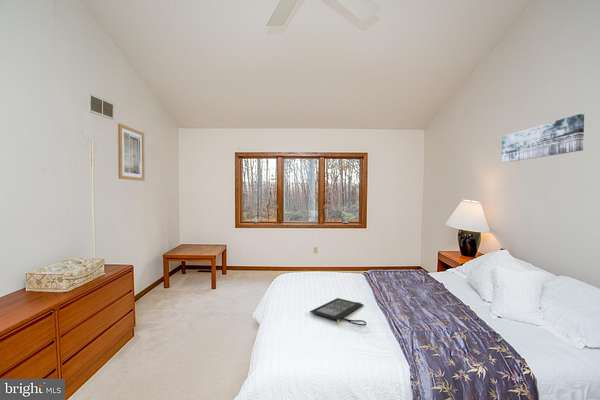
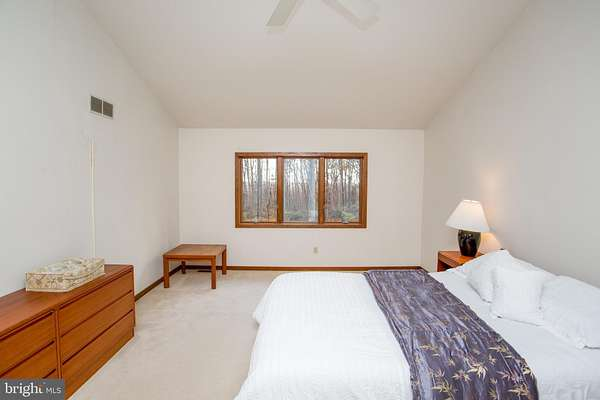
- wall art [117,123,146,182]
- clutch bag [309,297,367,326]
- wall art [501,113,585,164]
